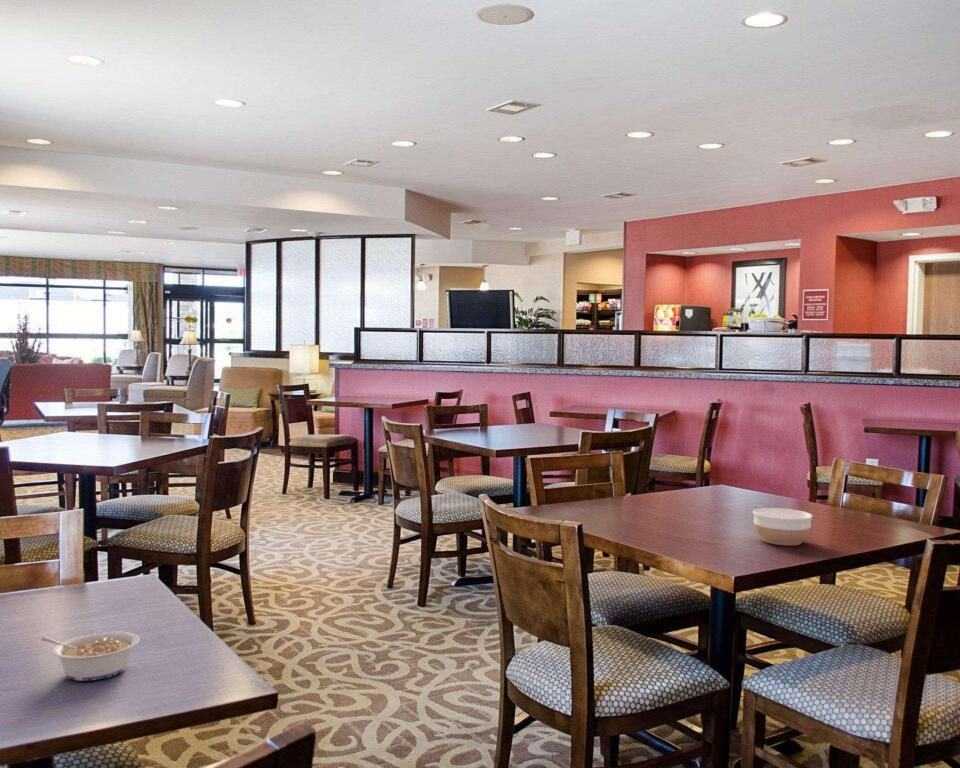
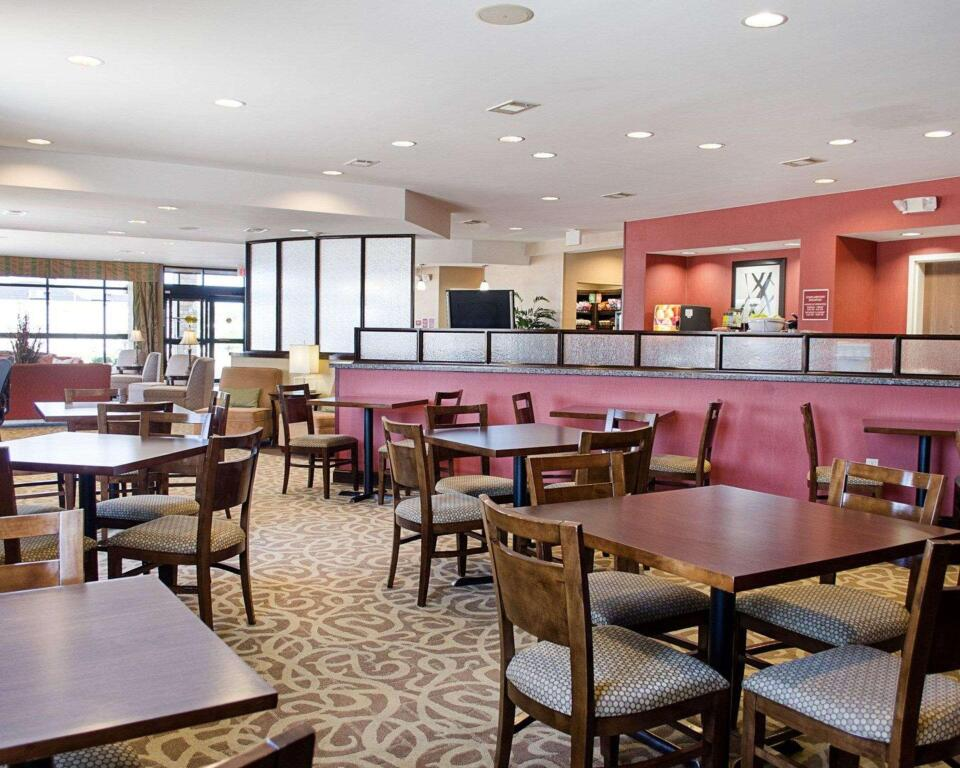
- legume [40,631,141,682]
- bowl [752,507,814,546]
